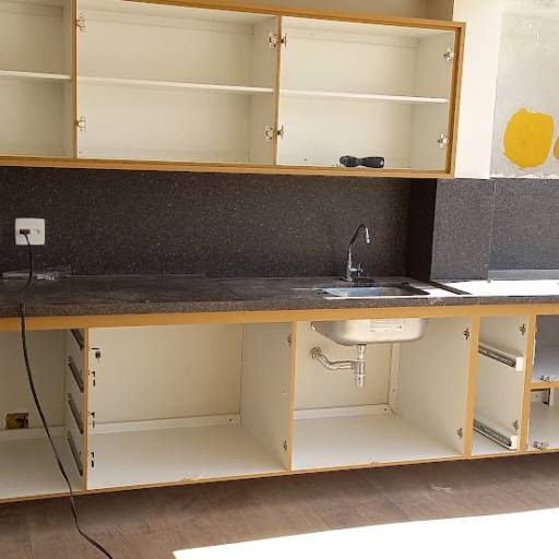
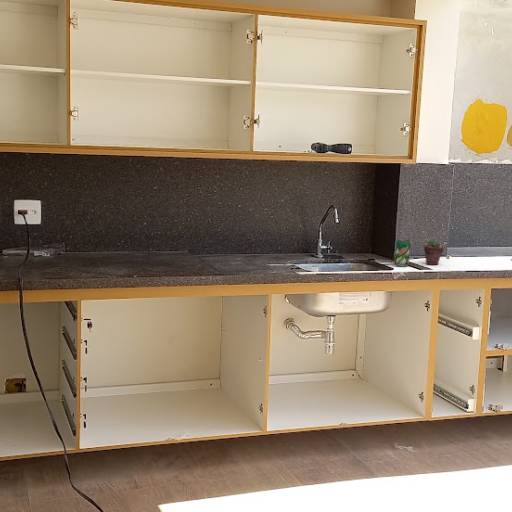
+ potted succulent [423,238,445,266]
+ beverage can [393,239,411,268]
